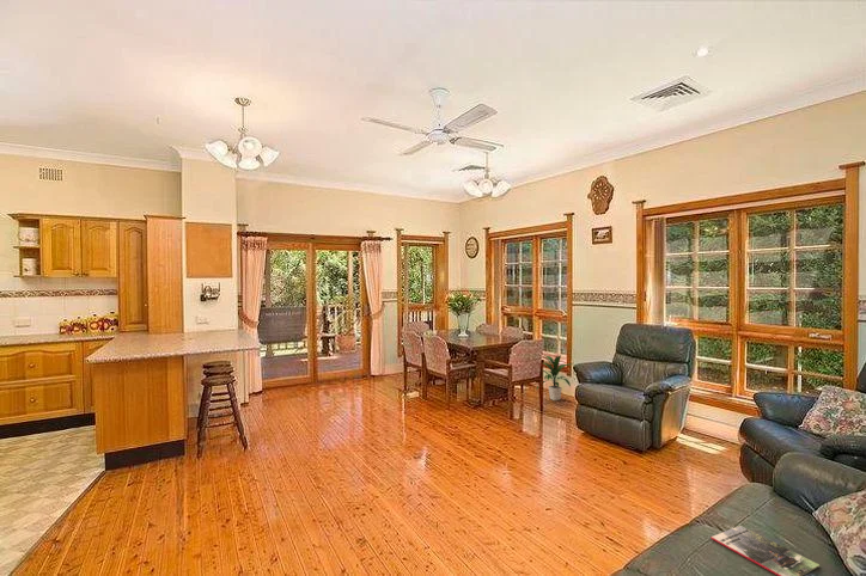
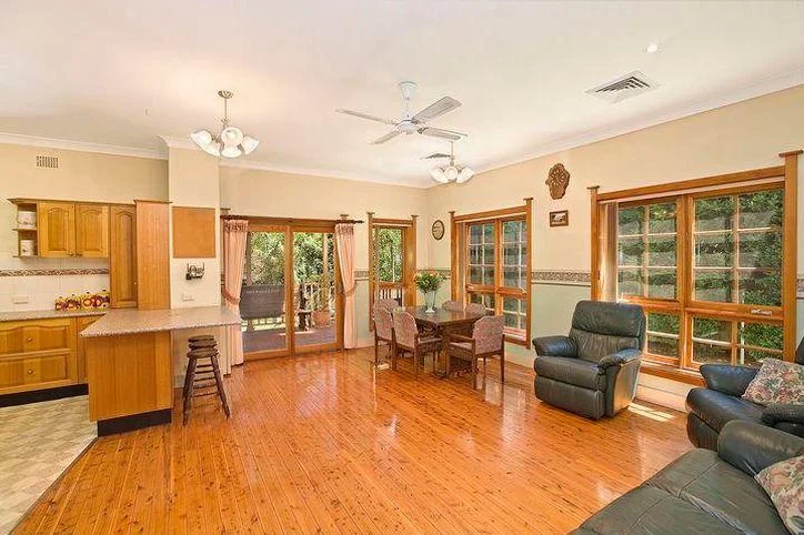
- magazine [711,525,821,576]
- indoor plant [536,354,573,402]
